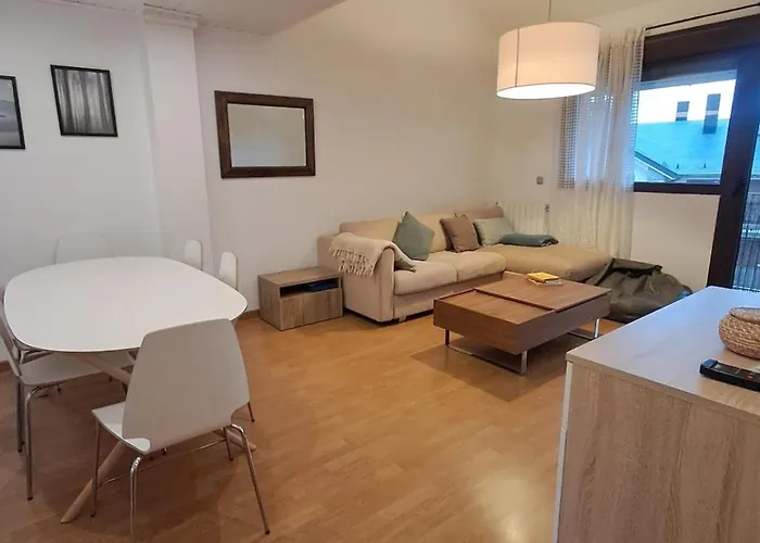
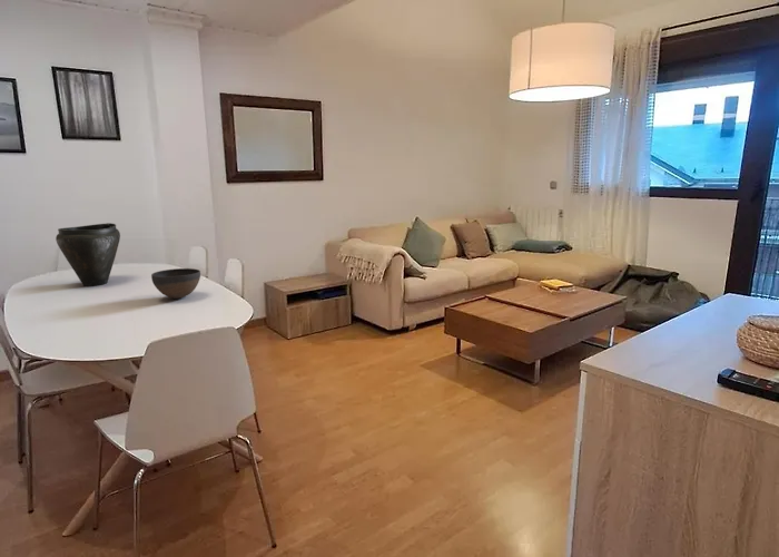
+ bowl [150,267,201,300]
+ vase [55,222,121,287]
